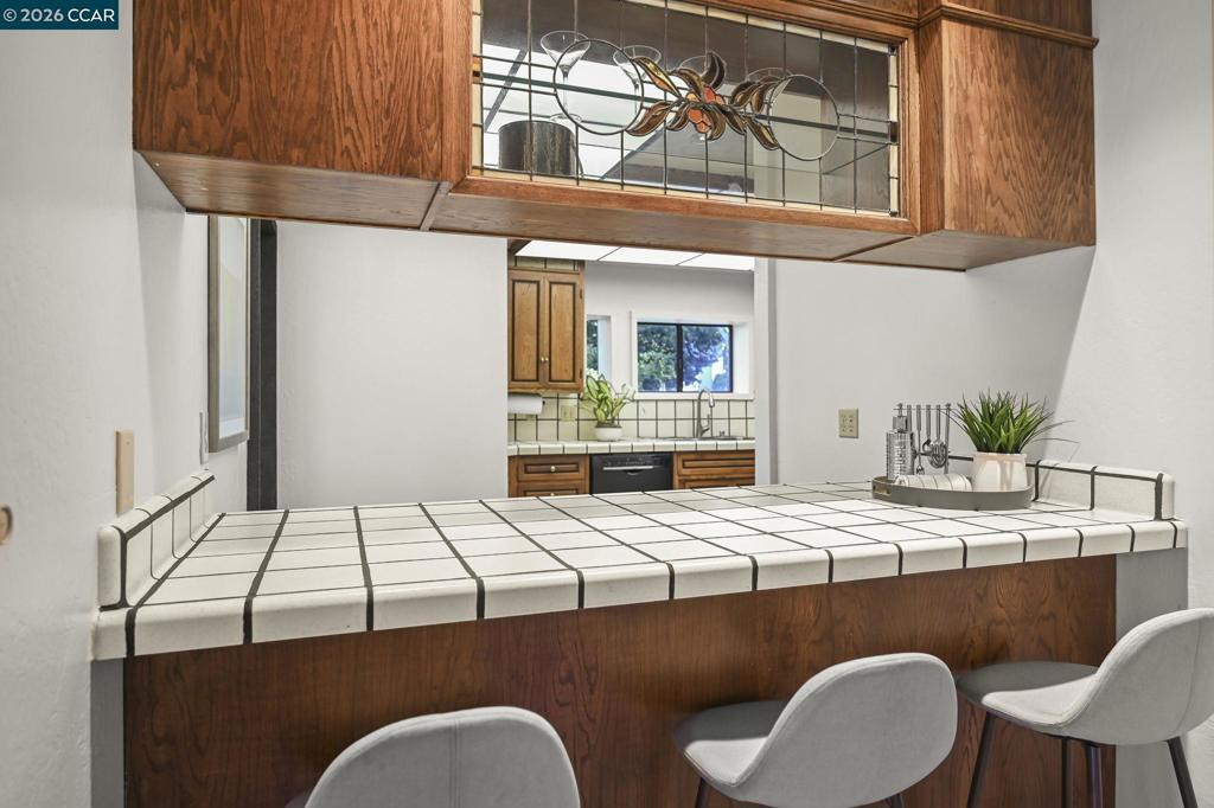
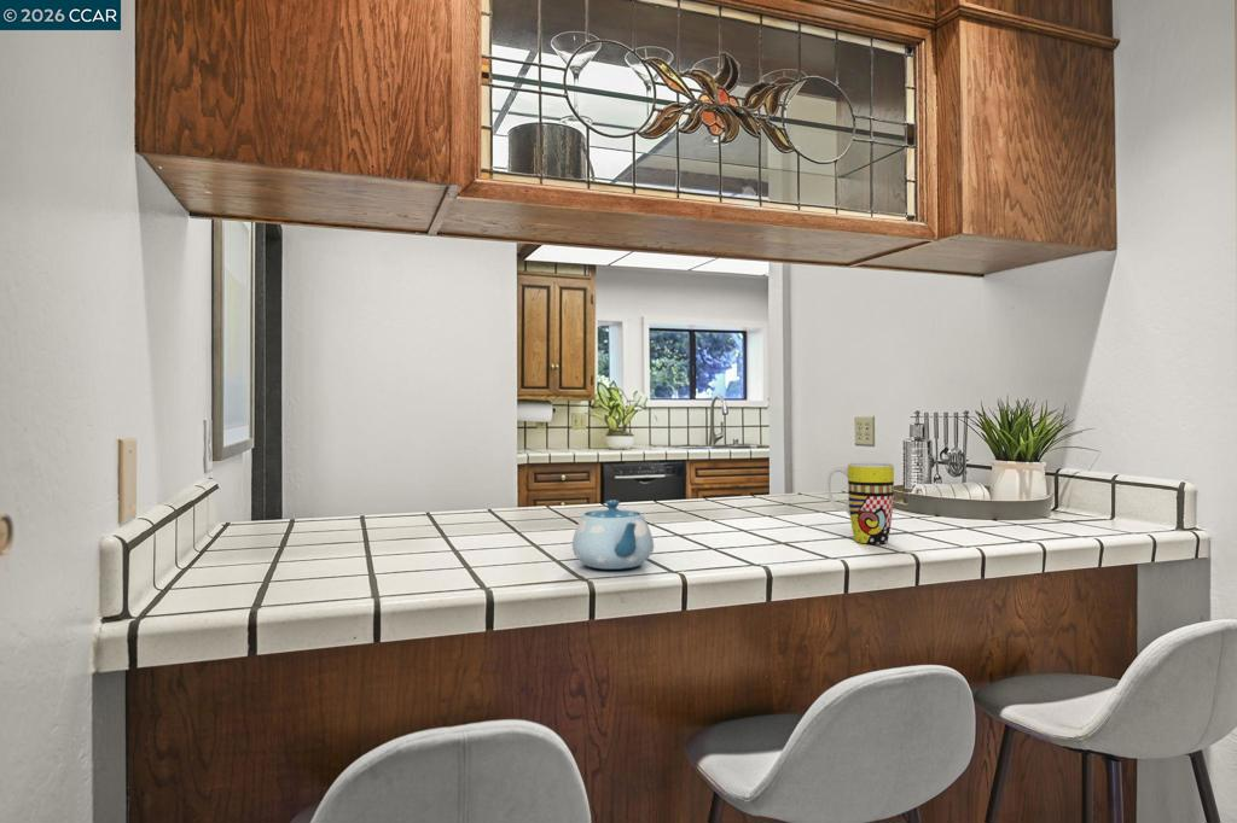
+ chinaware [571,500,655,571]
+ mug [825,461,895,545]
